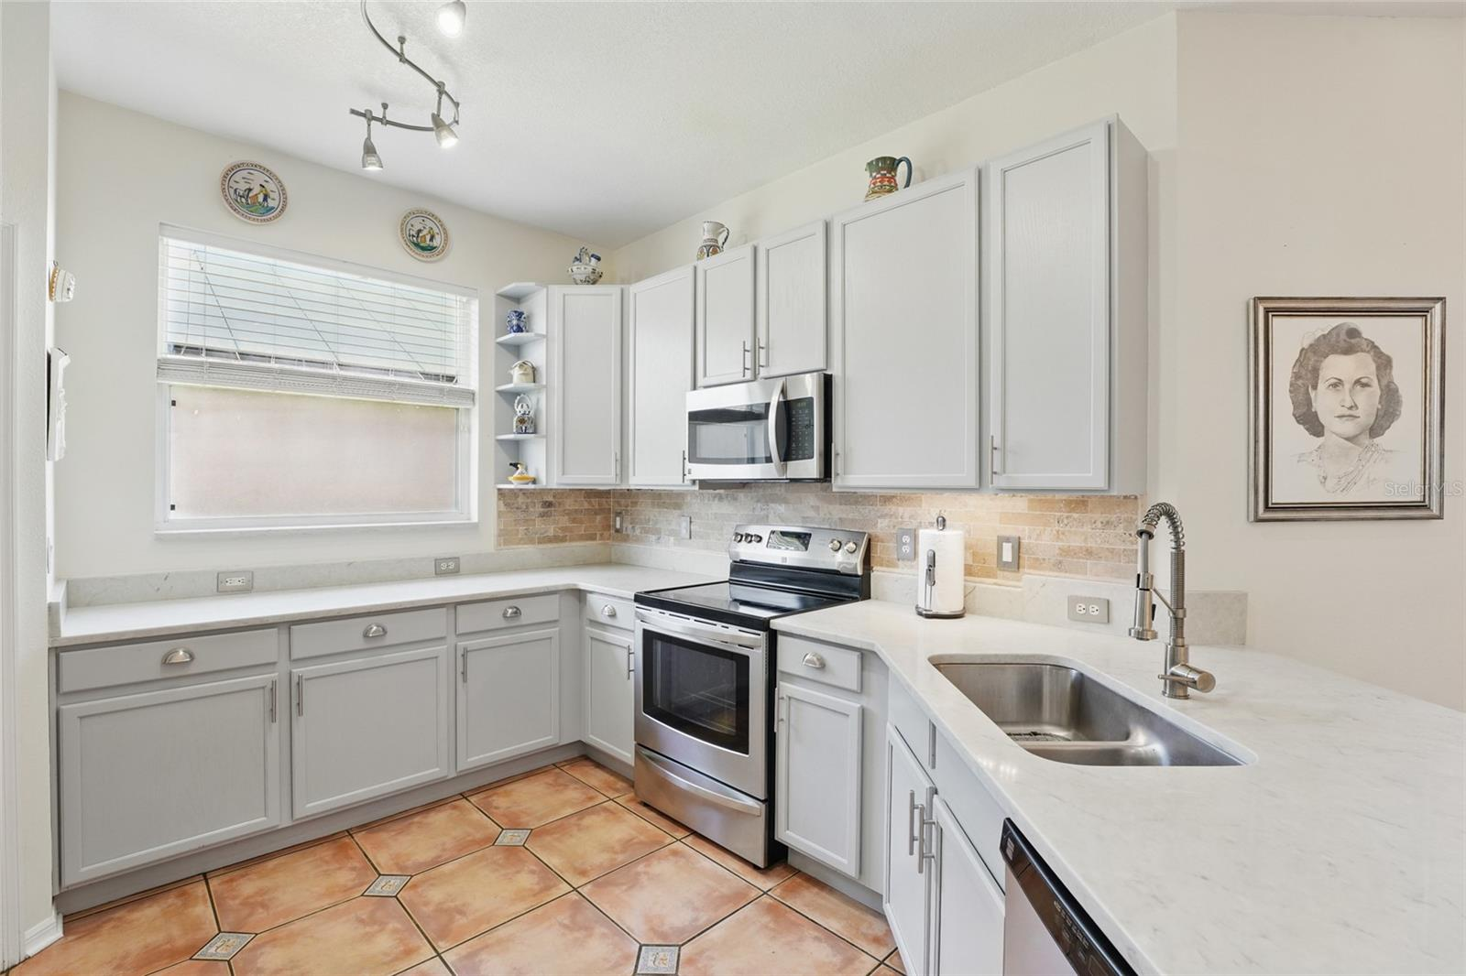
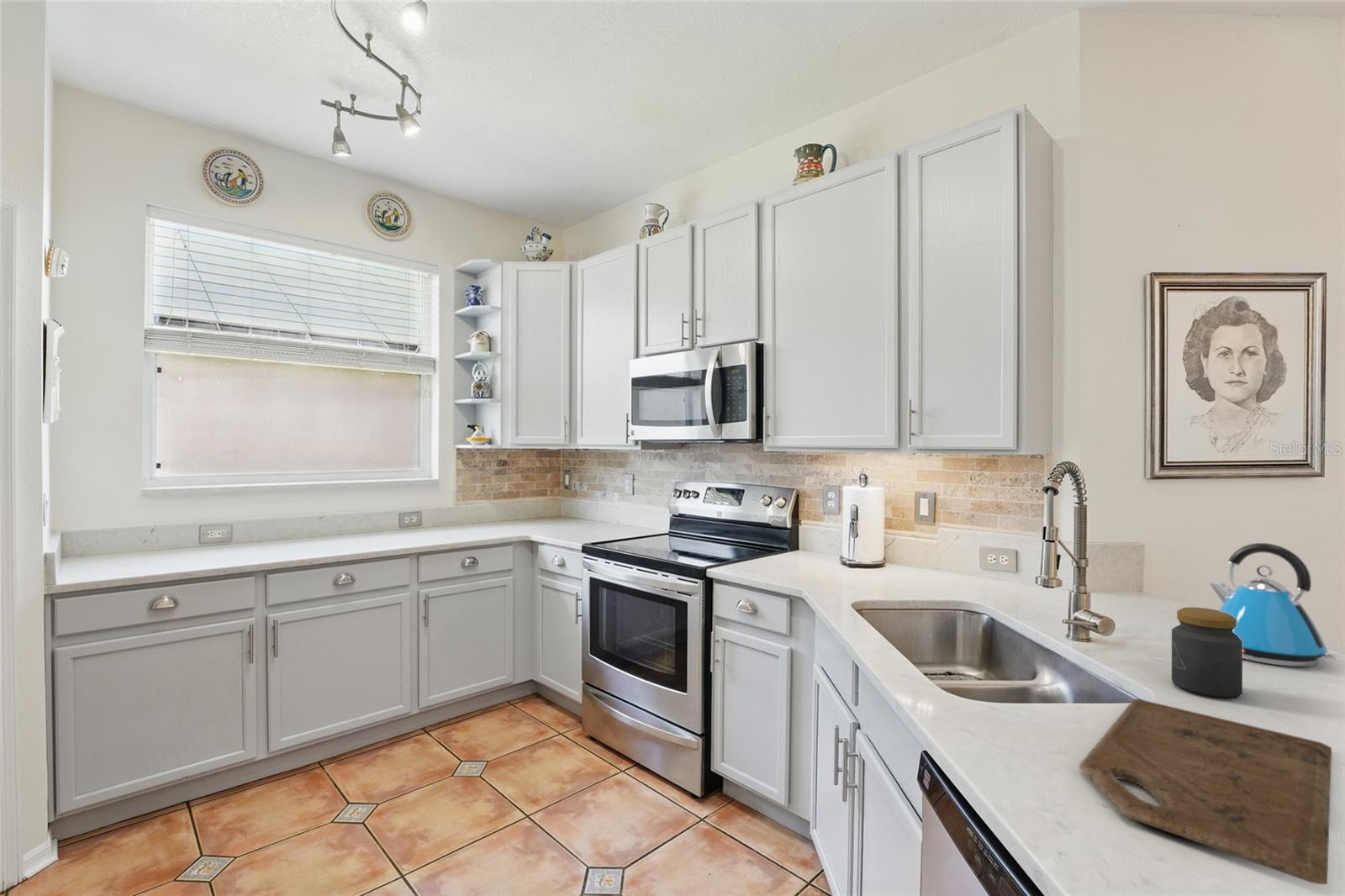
+ kettle [1209,542,1337,667]
+ jar [1171,607,1243,699]
+ cutting board [1079,698,1332,885]
